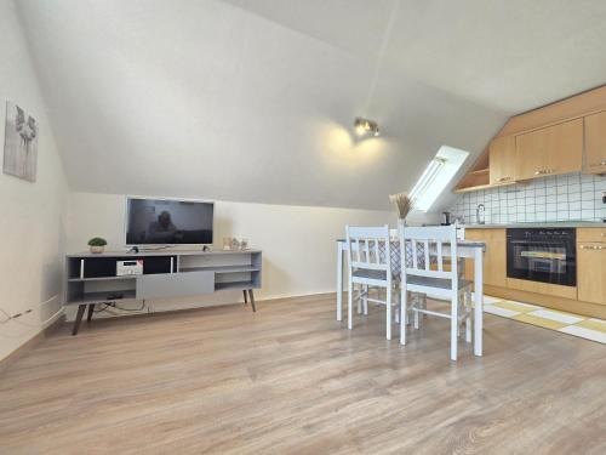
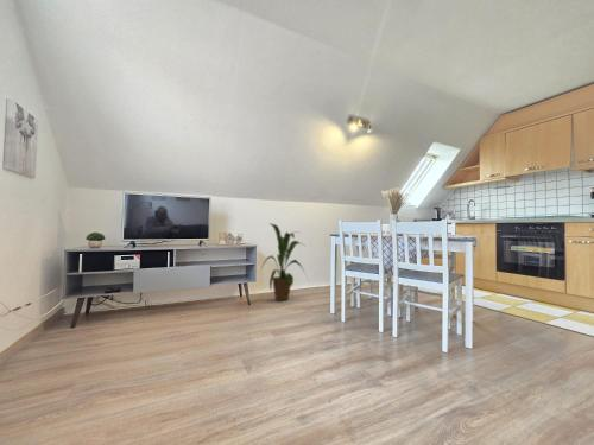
+ house plant [260,222,310,303]
